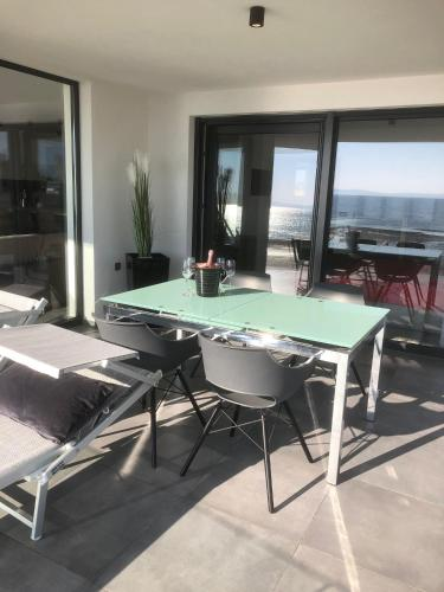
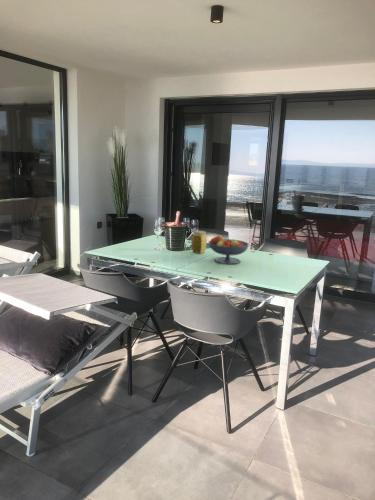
+ fruit bowl [207,234,250,265]
+ jar [190,229,208,255]
